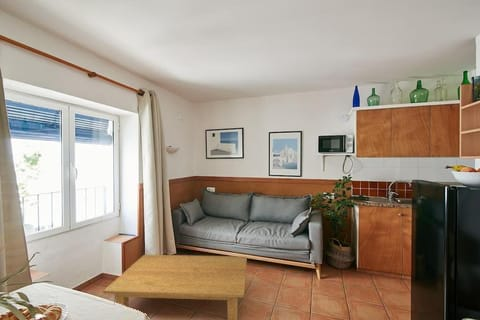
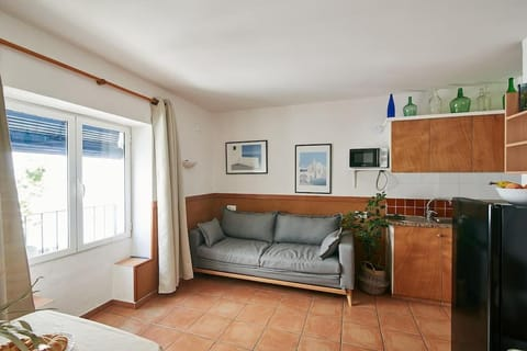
- coffee table [102,254,248,320]
